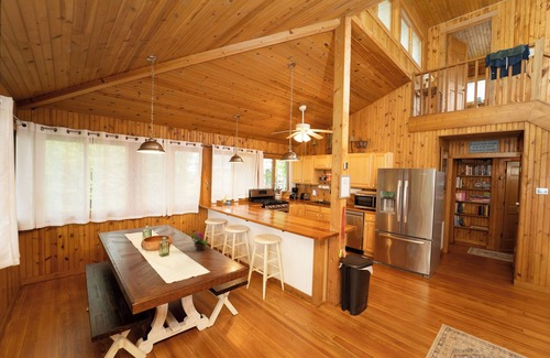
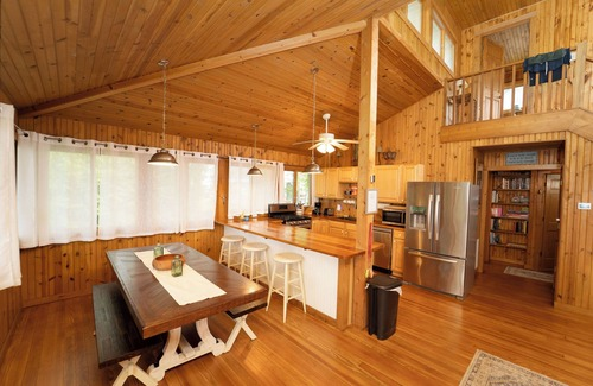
- potted flower [185,230,210,252]
